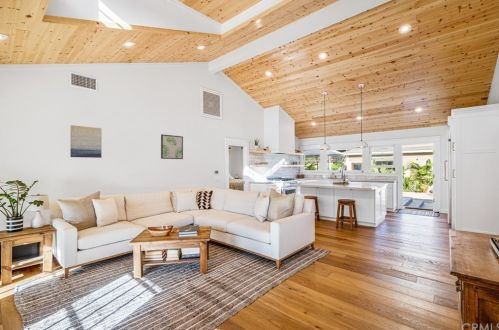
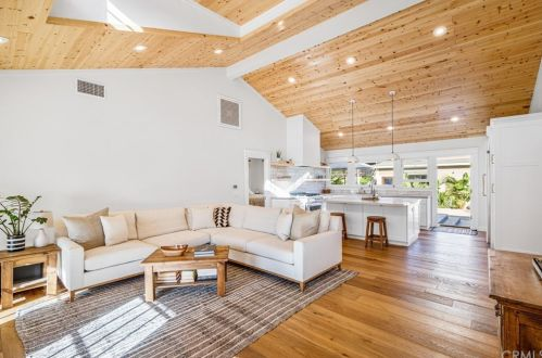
- wall art [160,133,184,160]
- wall art [69,124,103,159]
